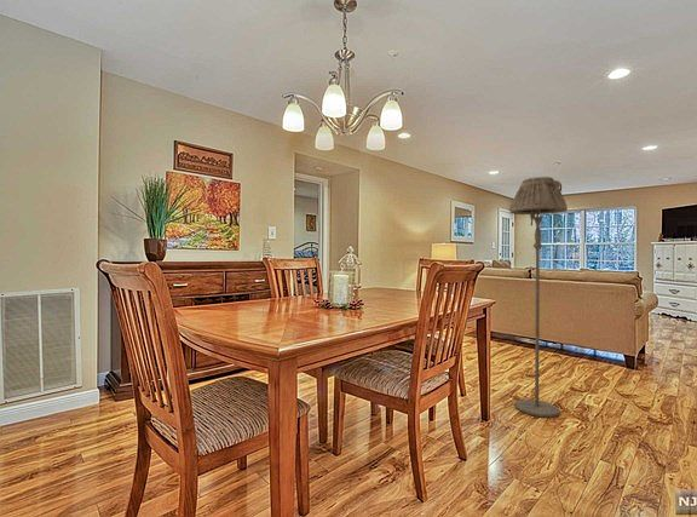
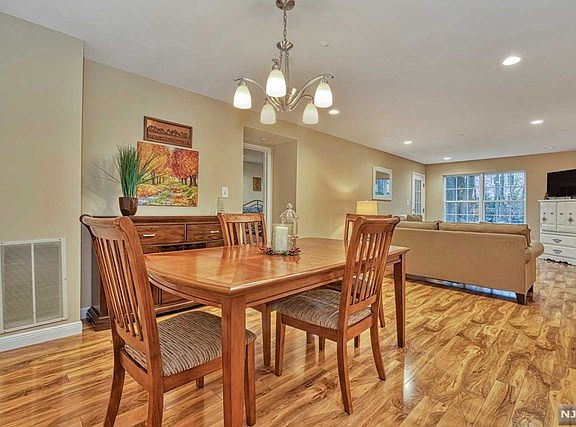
- floor lamp [508,176,569,419]
